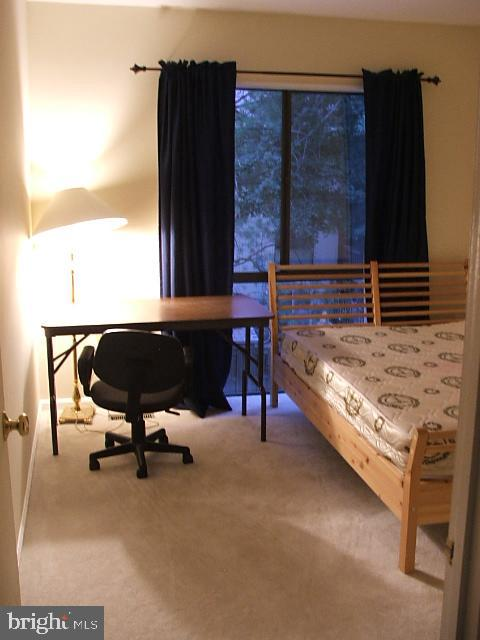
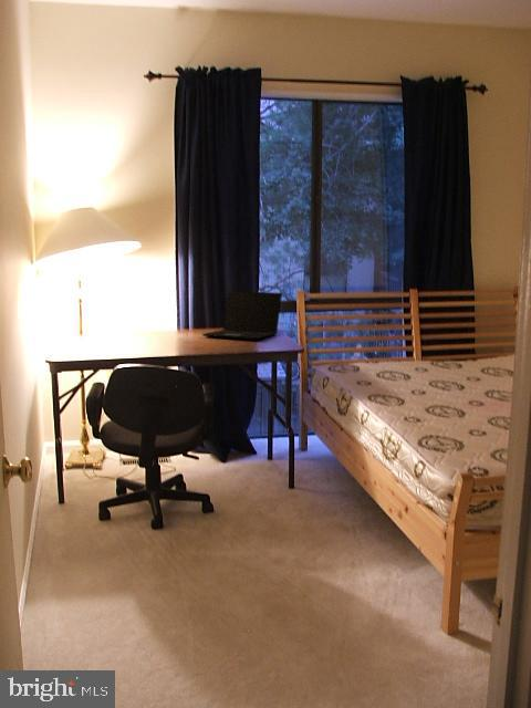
+ laptop [201,290,283,341]
